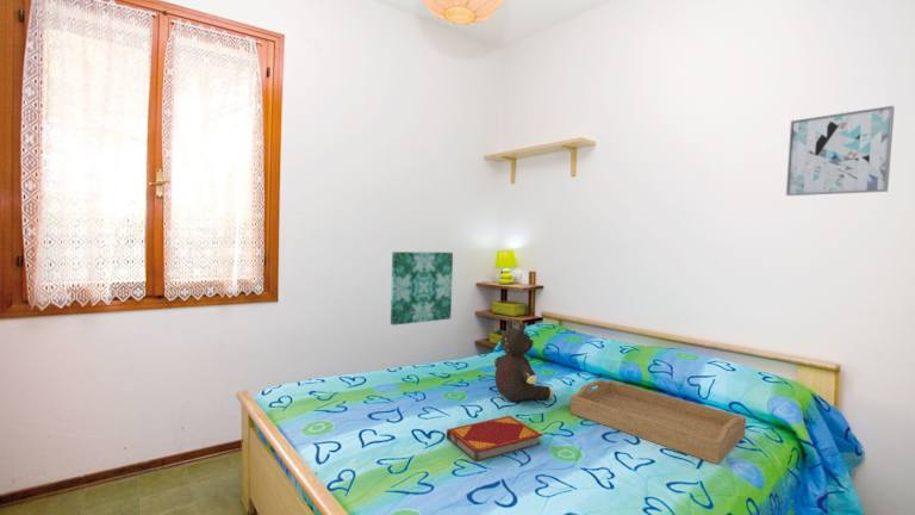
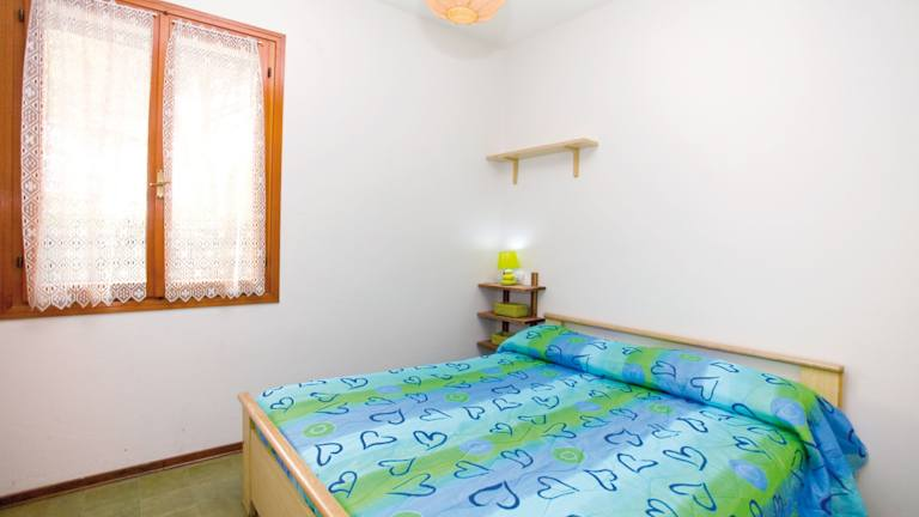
- wall art [785,105,896,197]
- hardback book [446,415,543,464]
- wall art [390,250,454,327]
- teddy bear [493,318,554,402]
- serving tray [568,378,747,466]
